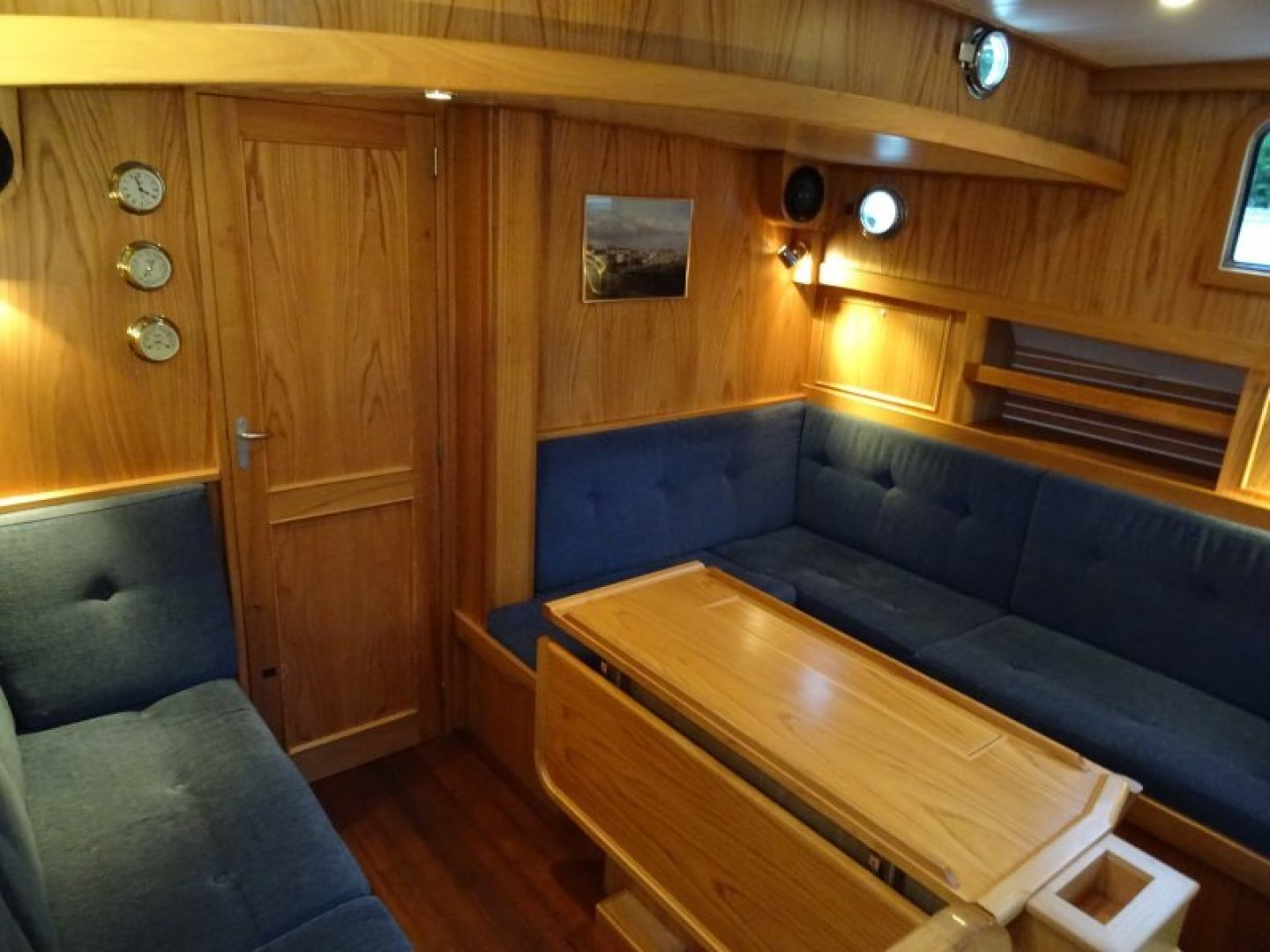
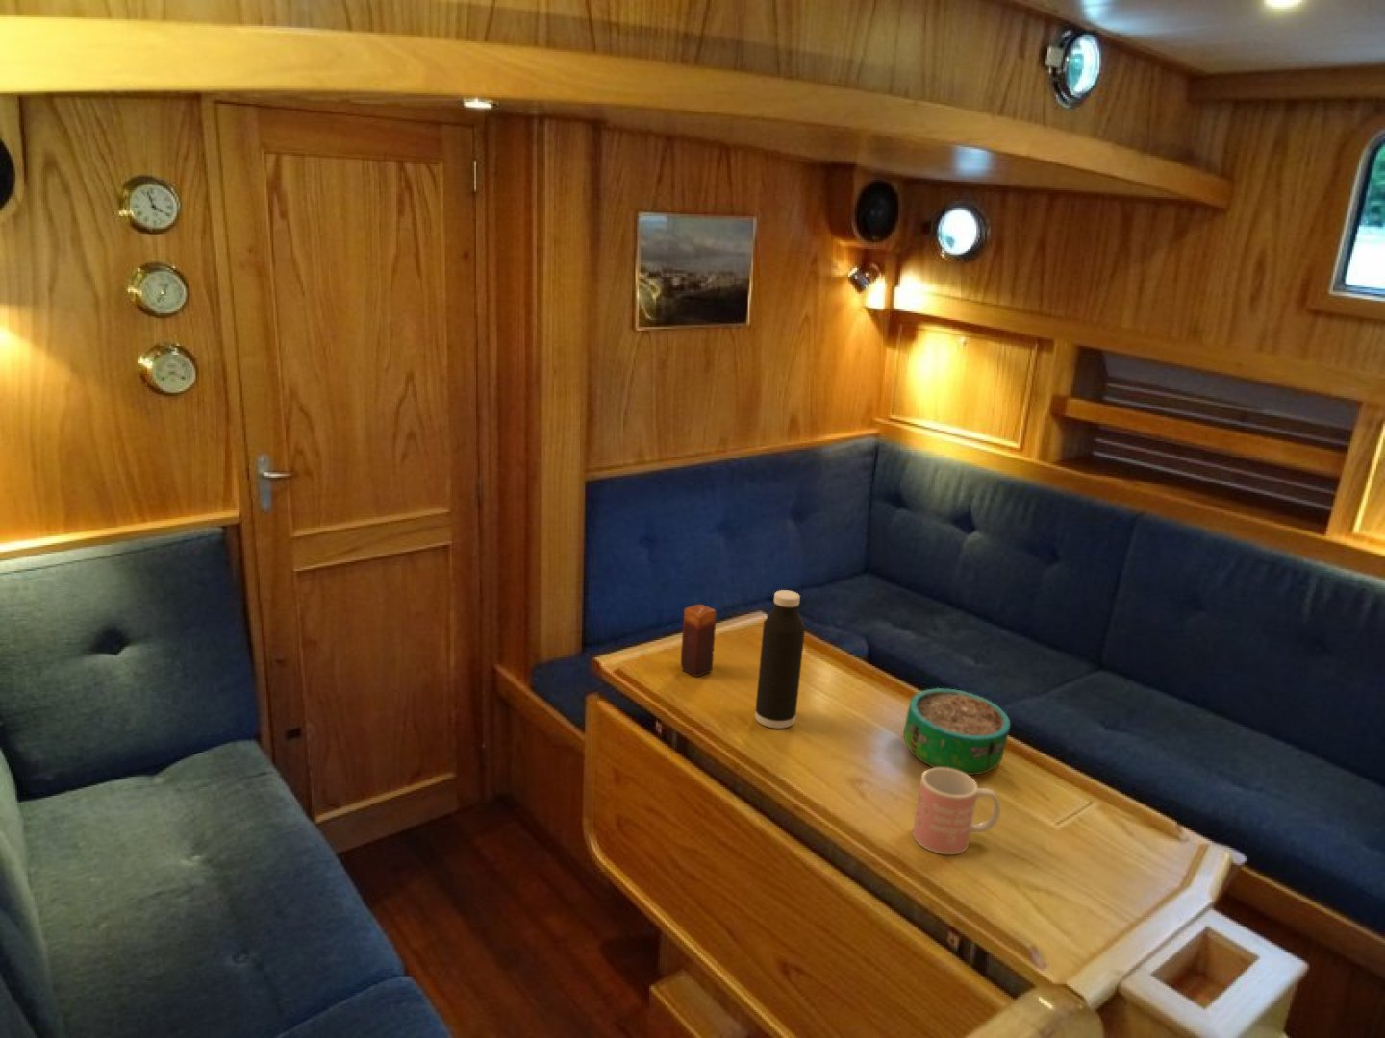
+ decorative bowl [903,687,1012,775]
+ water bottle [754,589,806,729]
+ candle [681,604,718,677]
+ mug [912,768,1001,856]
